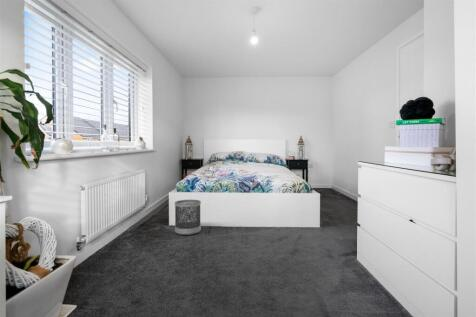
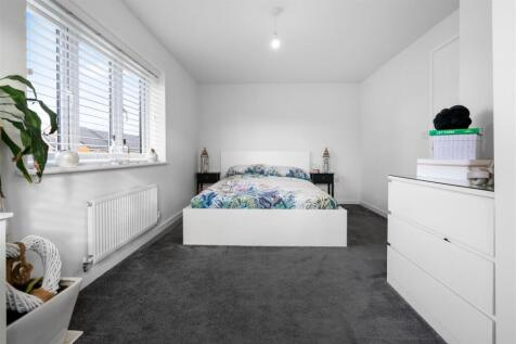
- wastebasket [174,199,202,236]
